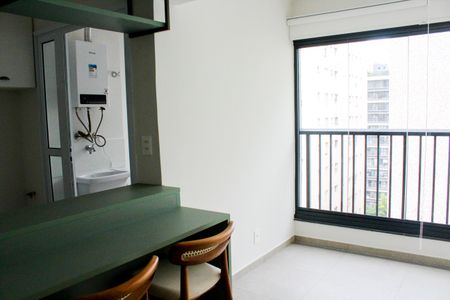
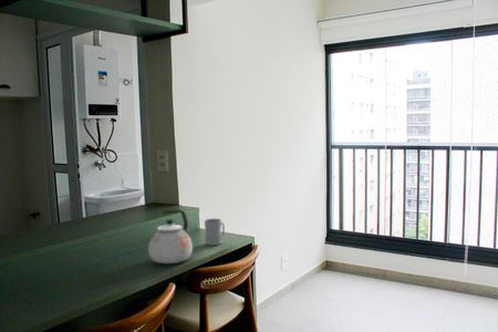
+ kettle [147,209,194,264]
+ mug [204,218,226,247]
